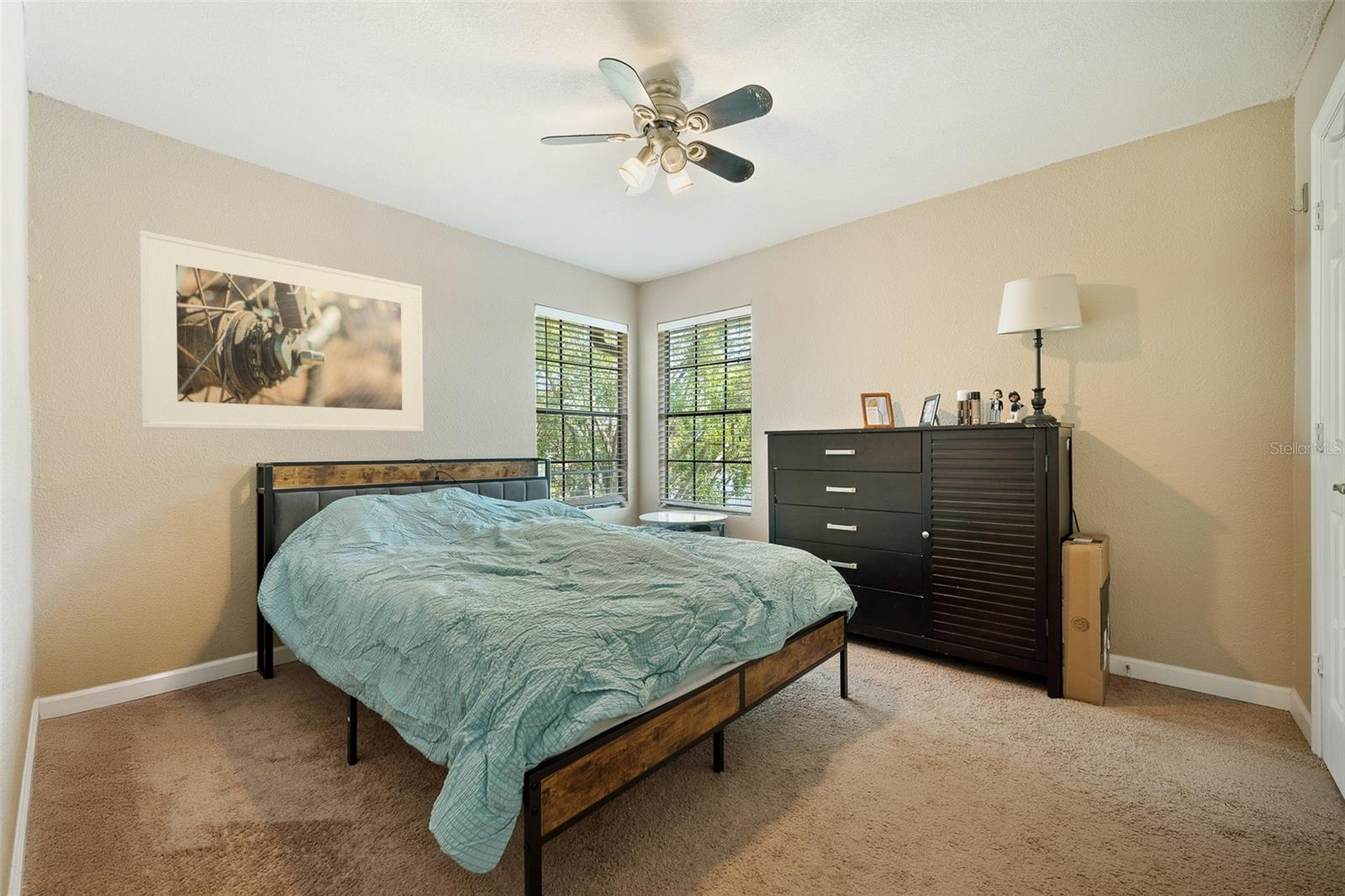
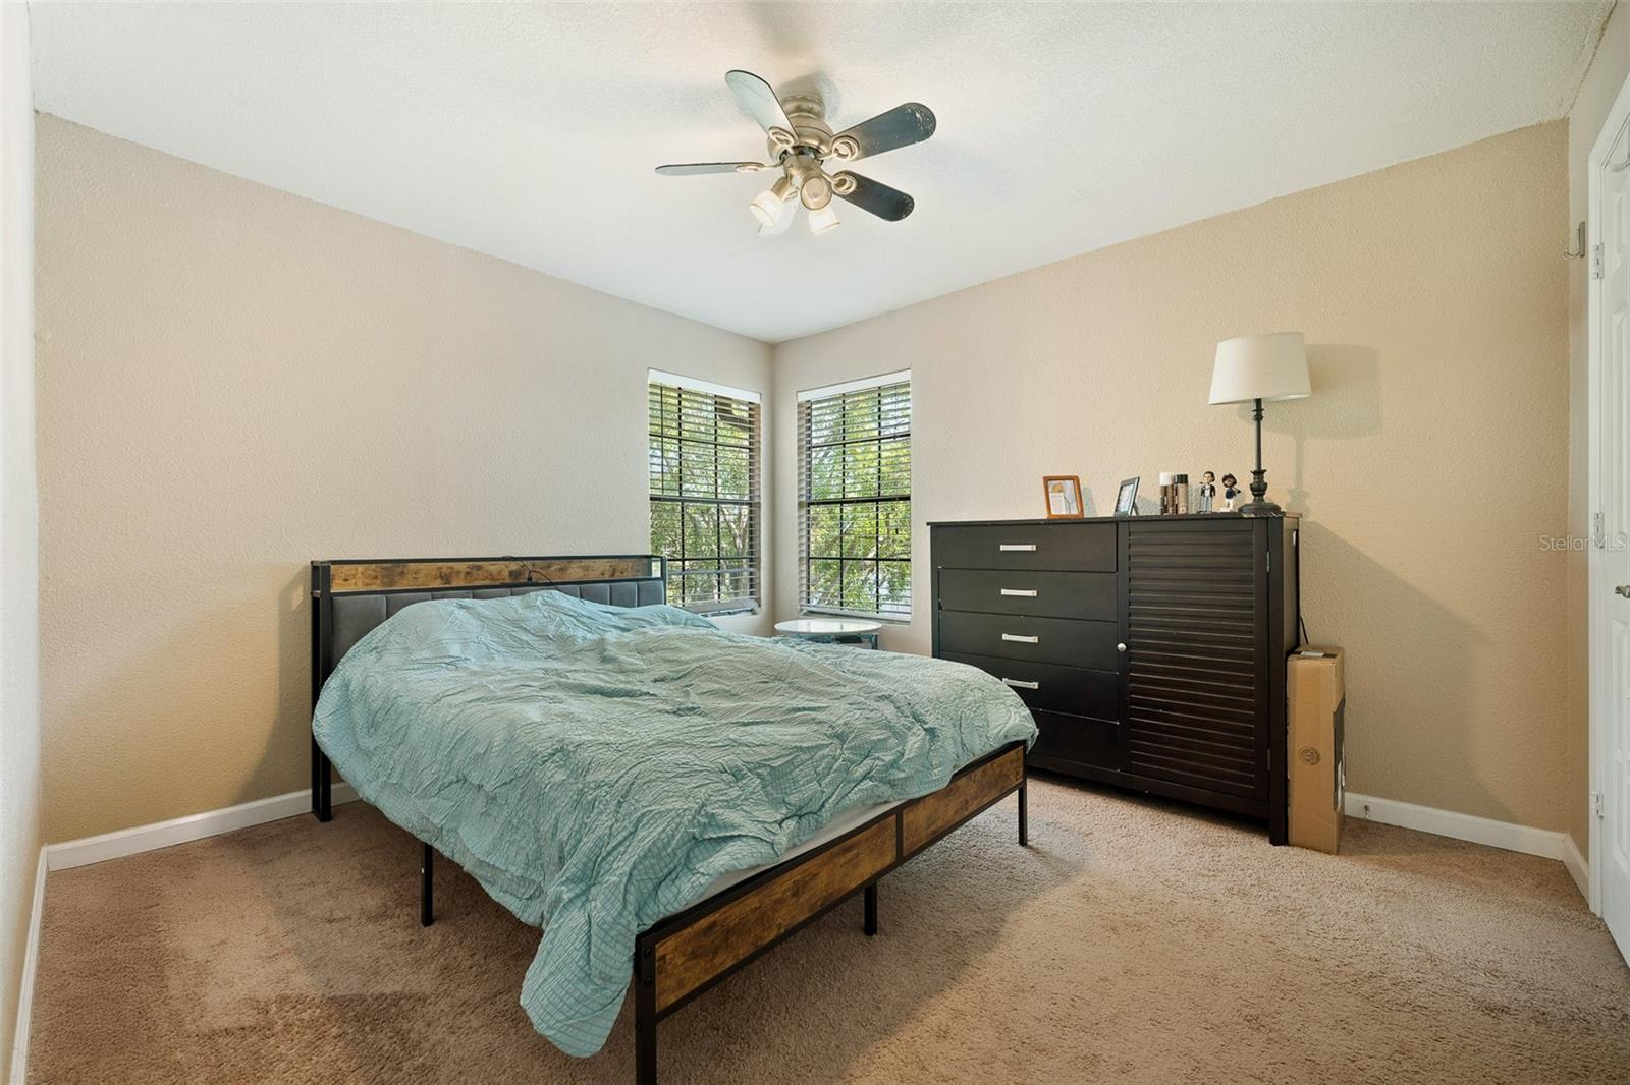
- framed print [139,229,424,432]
